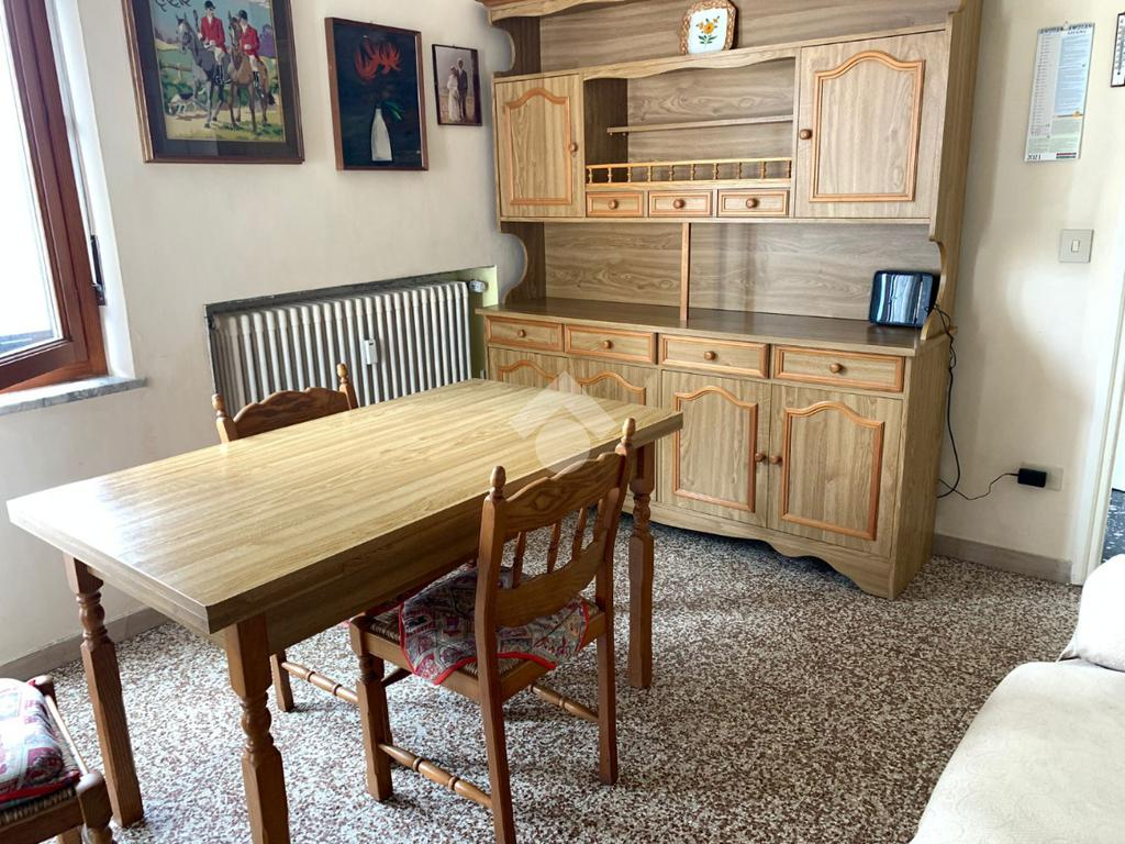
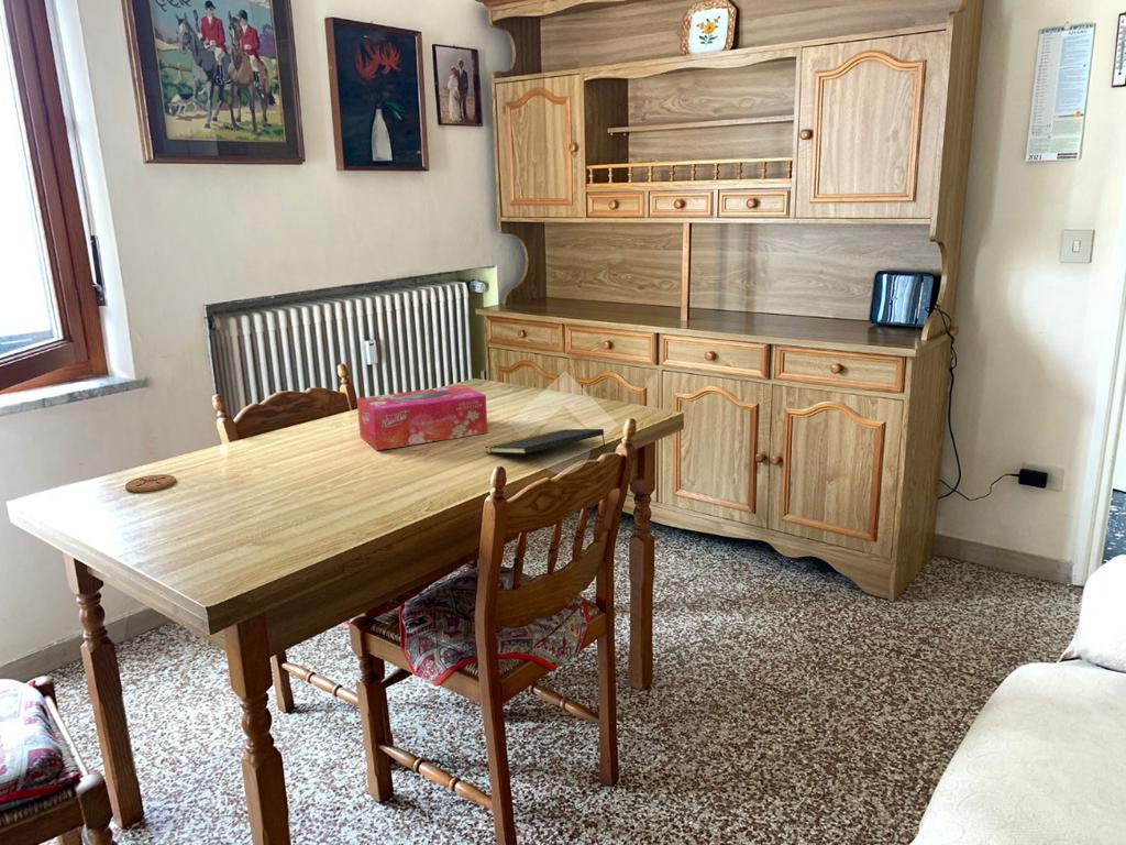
+ notepad [484,428,606,454]
+ coaster [124,473,177,493]
+ tissue box [355,384,488,451]
